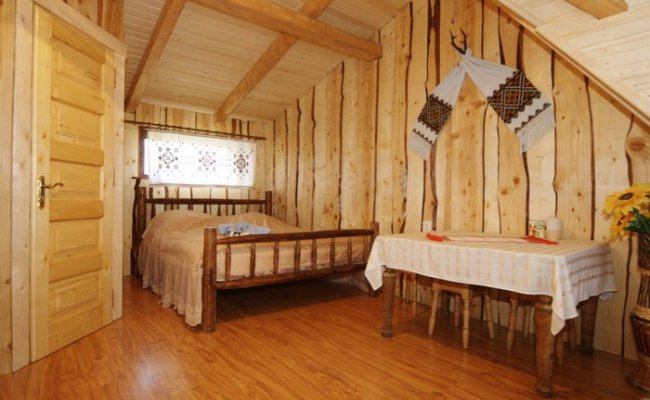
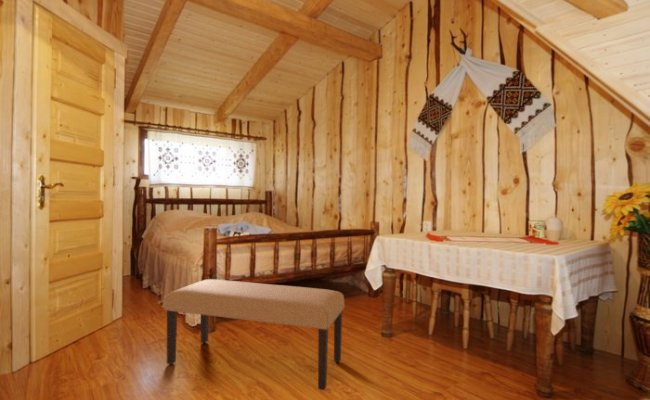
+ bench [163,278,345,391]
